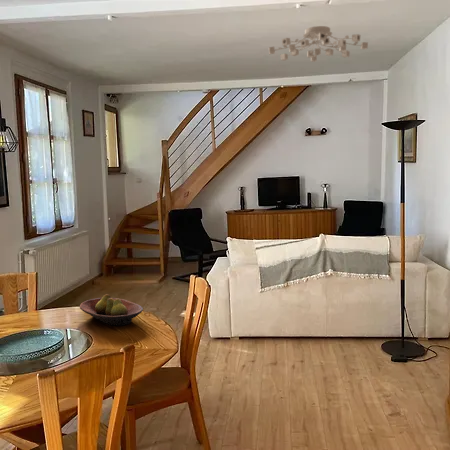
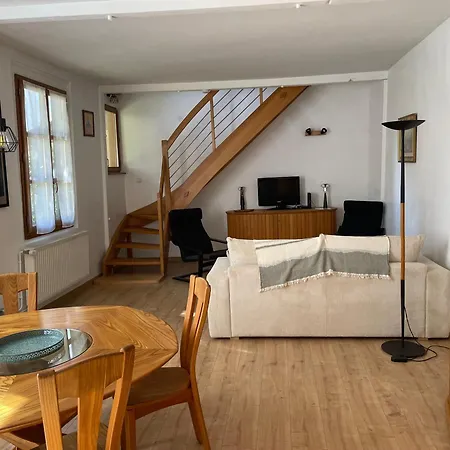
- ceiling light fixture [268,25,369,63]
- fruit bowl [79,293,144,327]
